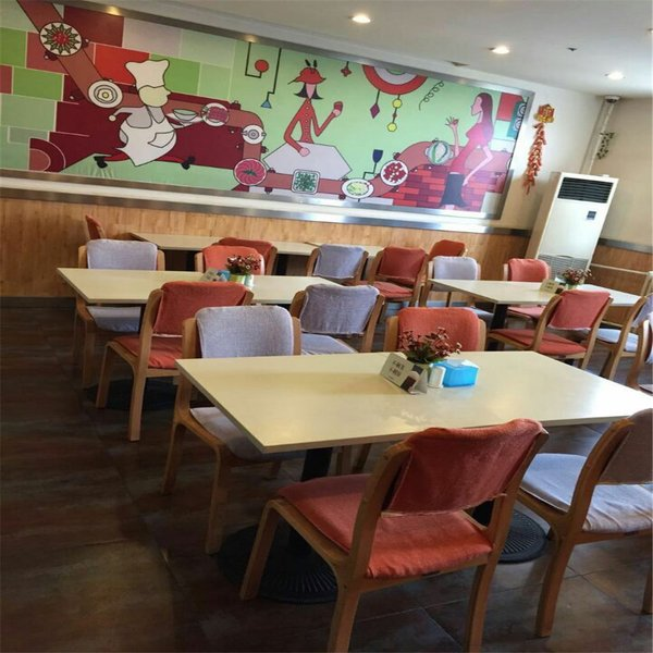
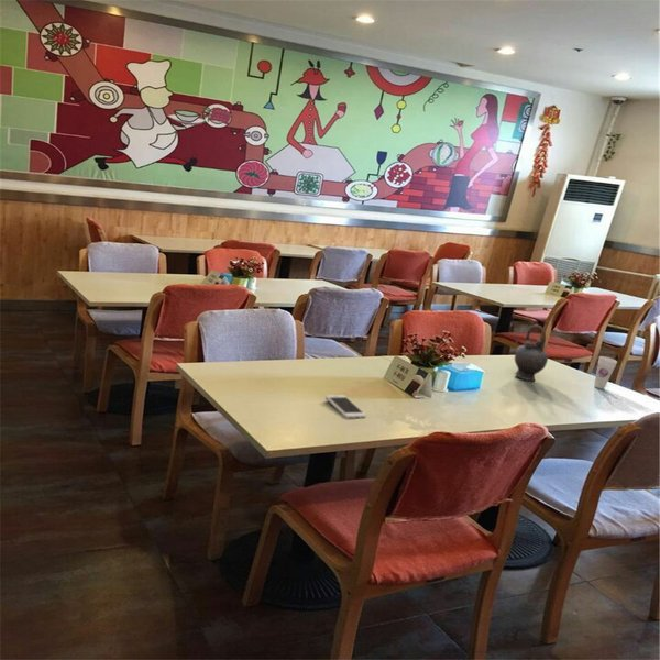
+ teapot [514,324,549,382]
+ cup [593,355,618,391]
+ smartphone [324,394,367,419]
